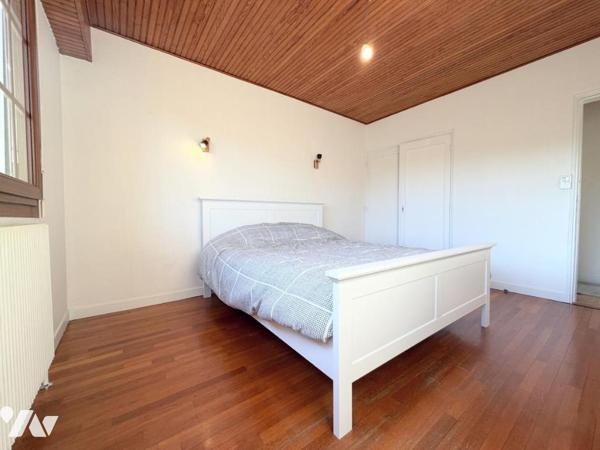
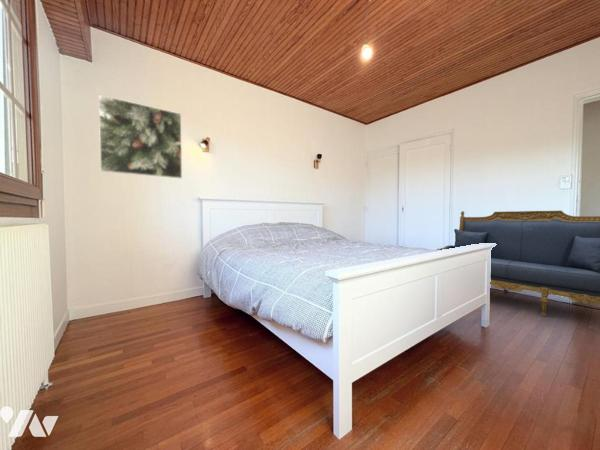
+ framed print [98,94,183,179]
+ settee [436,209,600,317]
